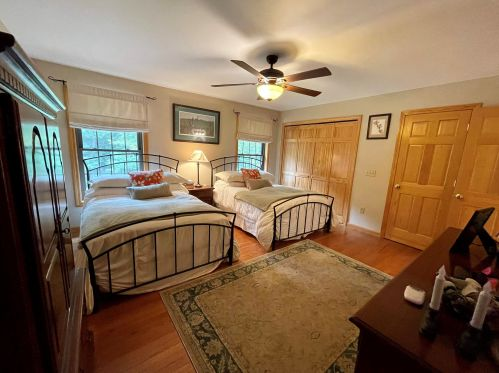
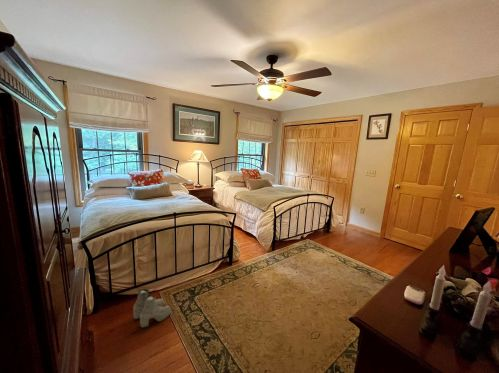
+ boots [132,288,172,329]
